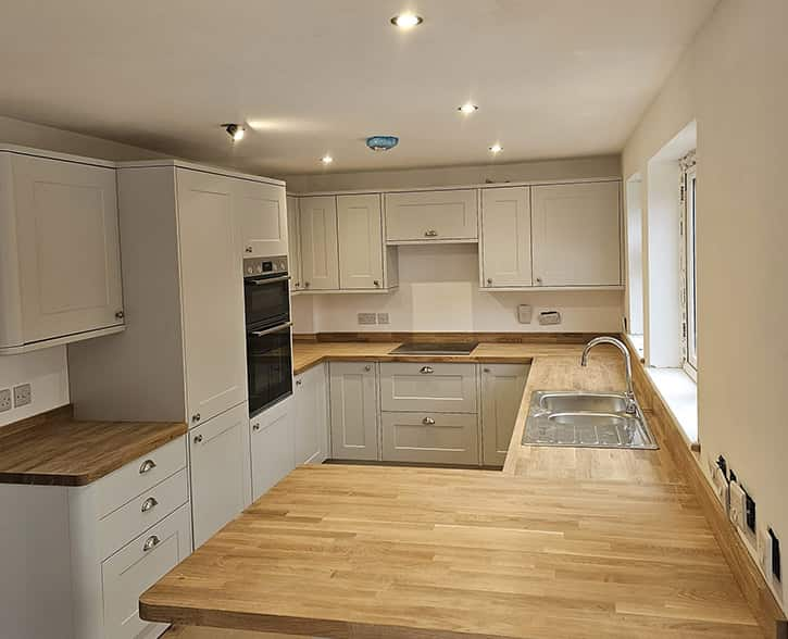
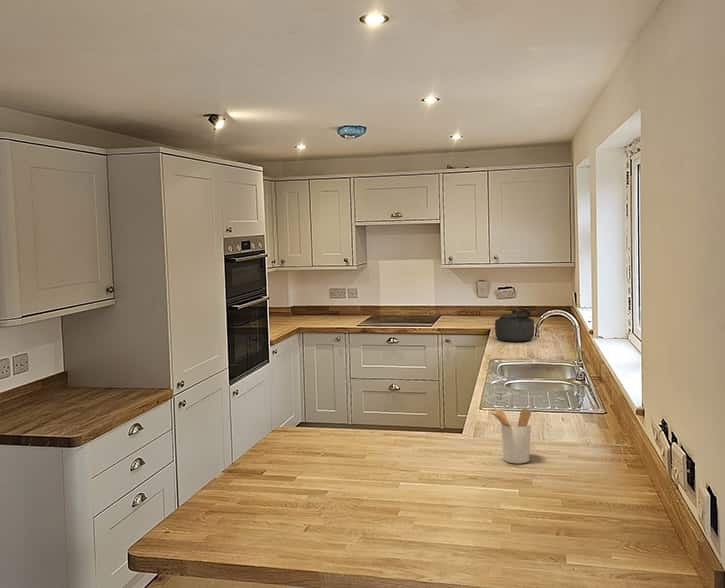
+ utensil holder [489,408,532,464]
+ kettle [494,308,535,342]
